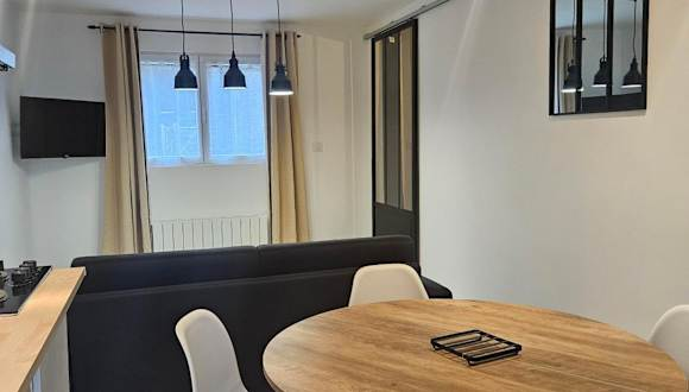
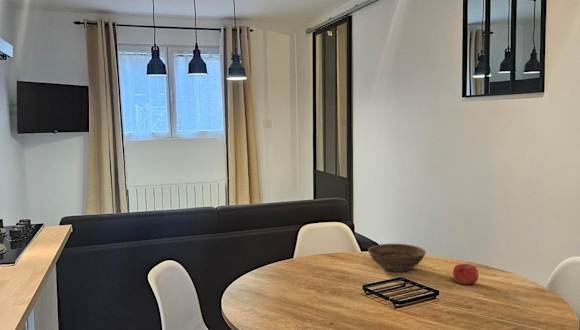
+ fruit [452,263,480,285]
+ bowl [367,243,427,273]
